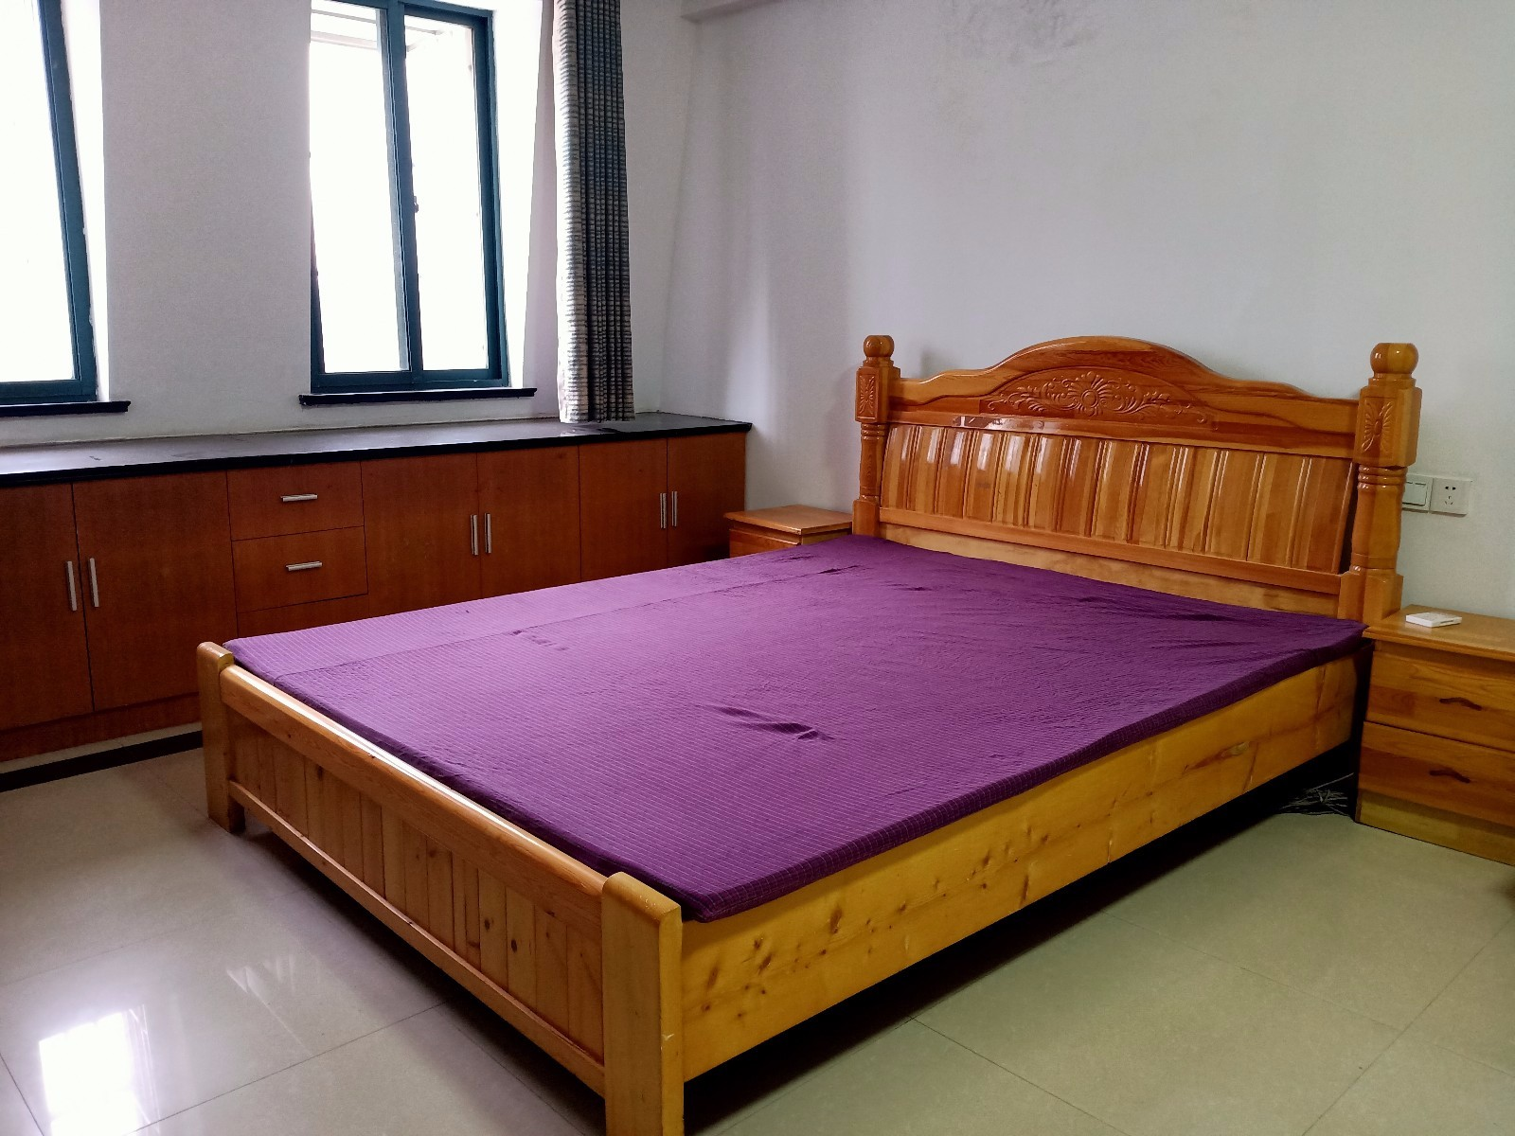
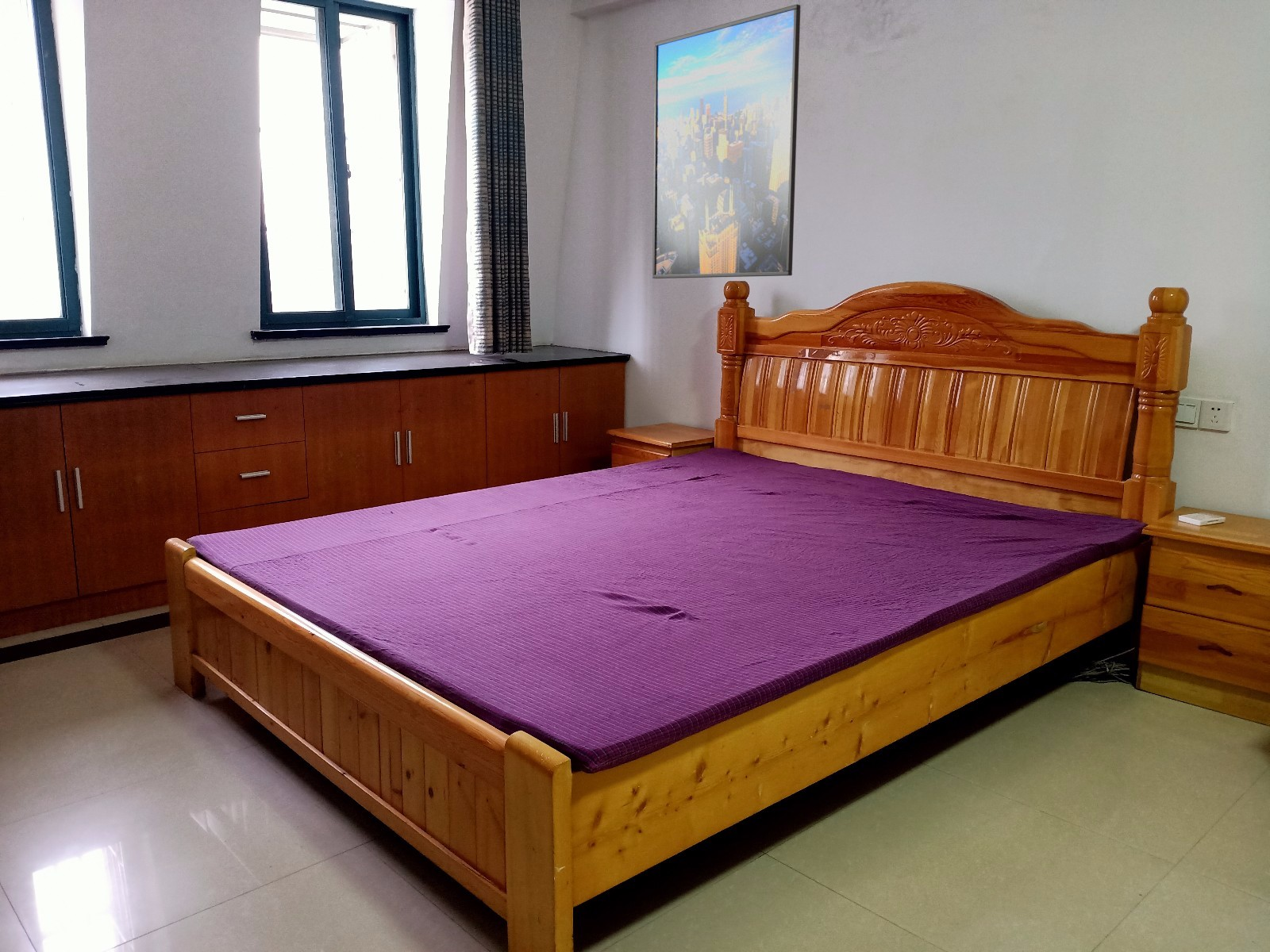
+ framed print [652,4,801,279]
